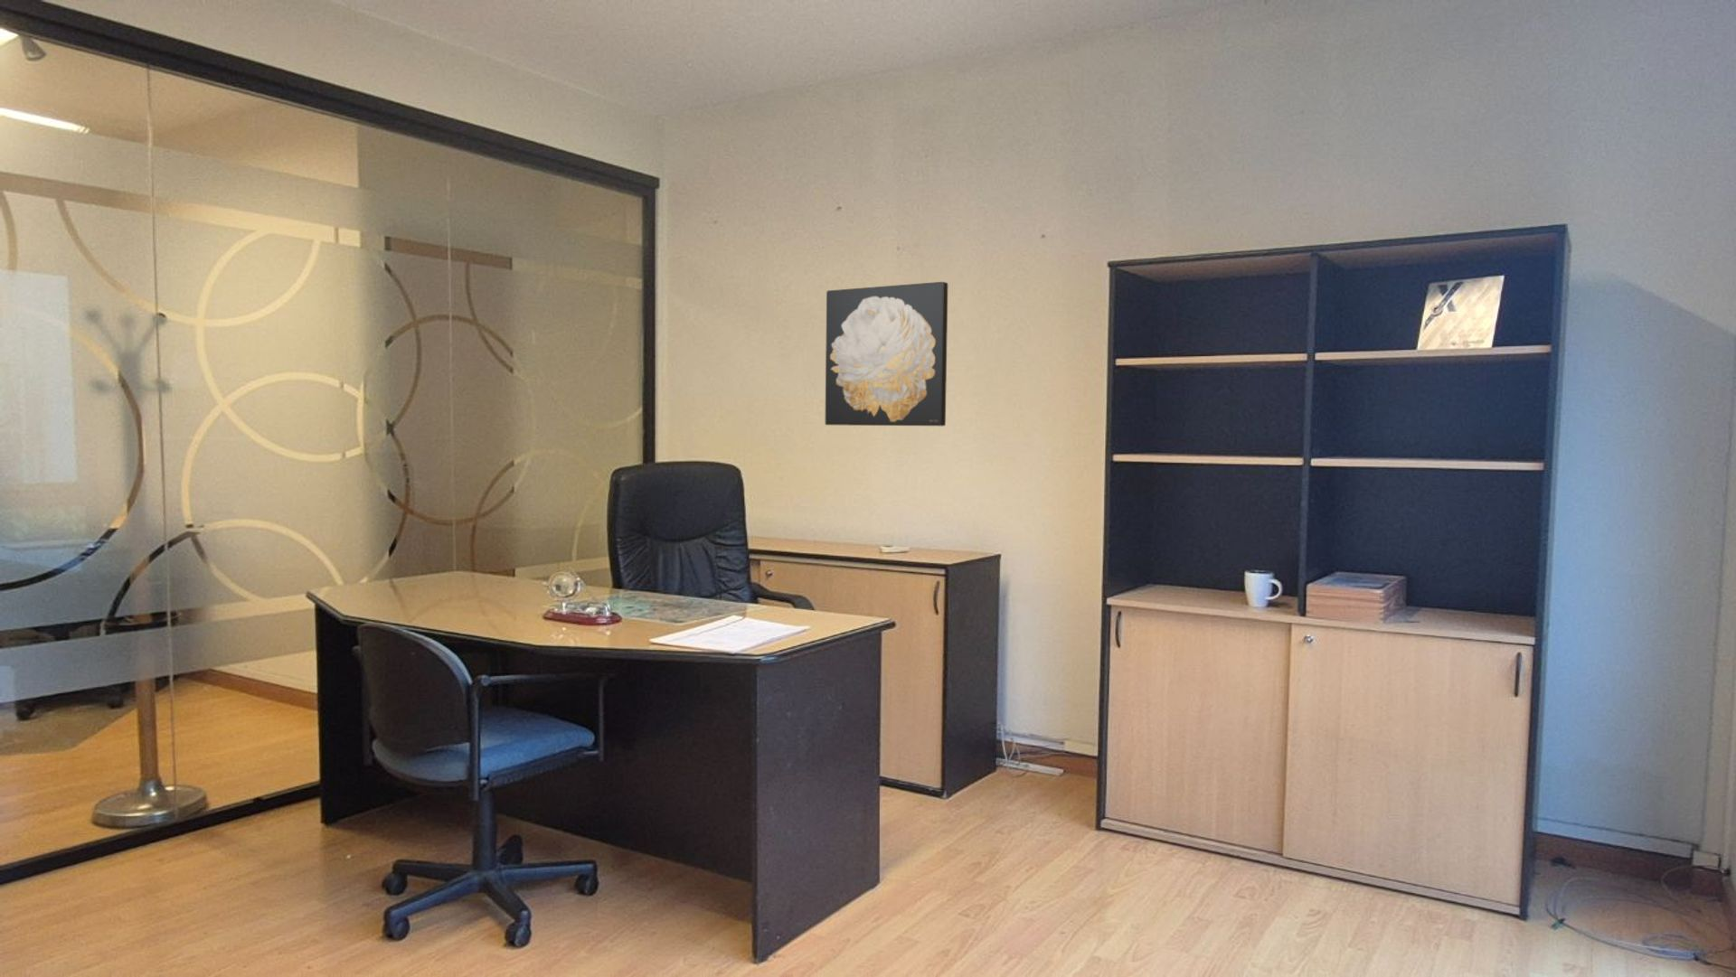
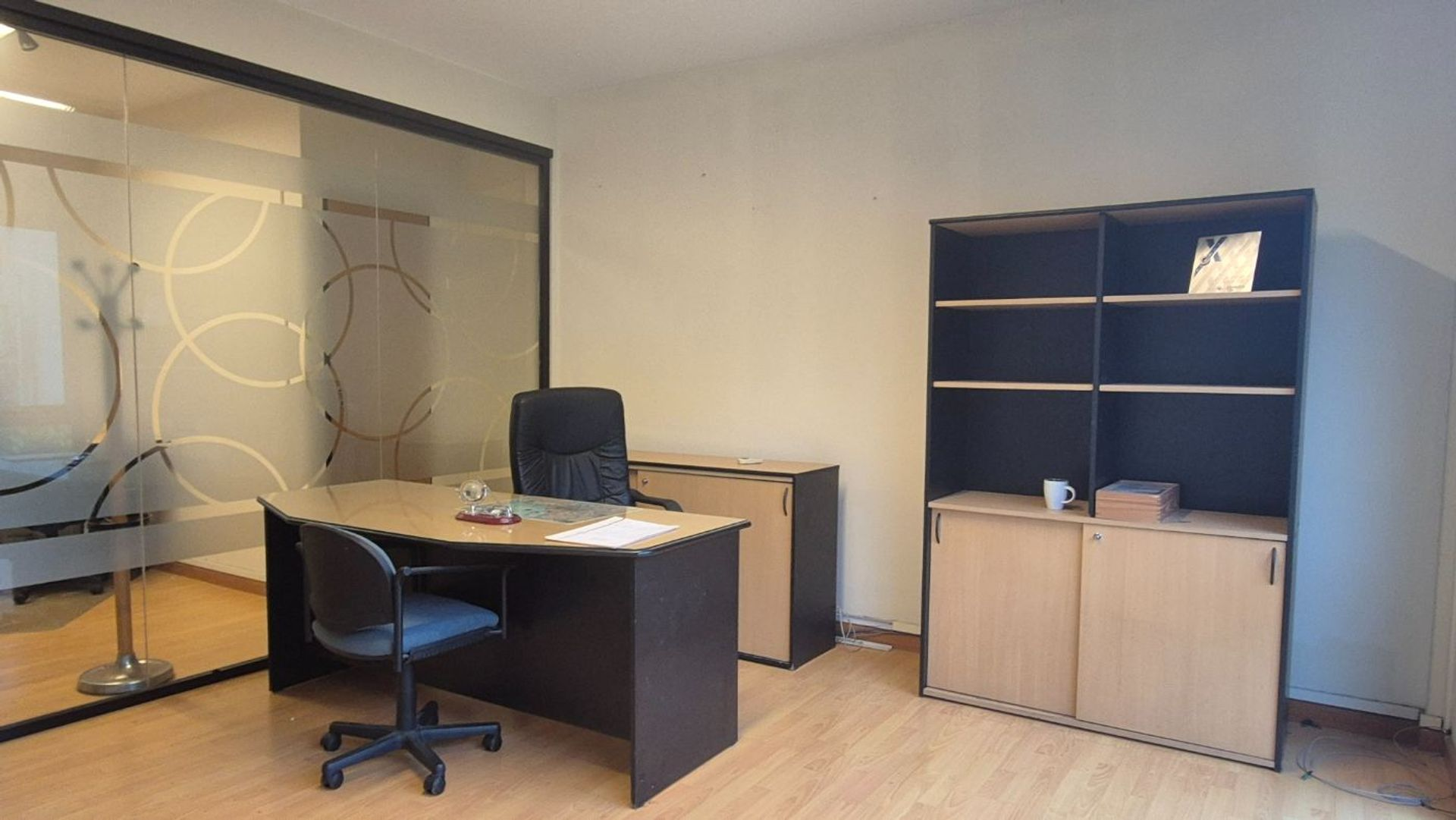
- wall art [825,281,948,427]
